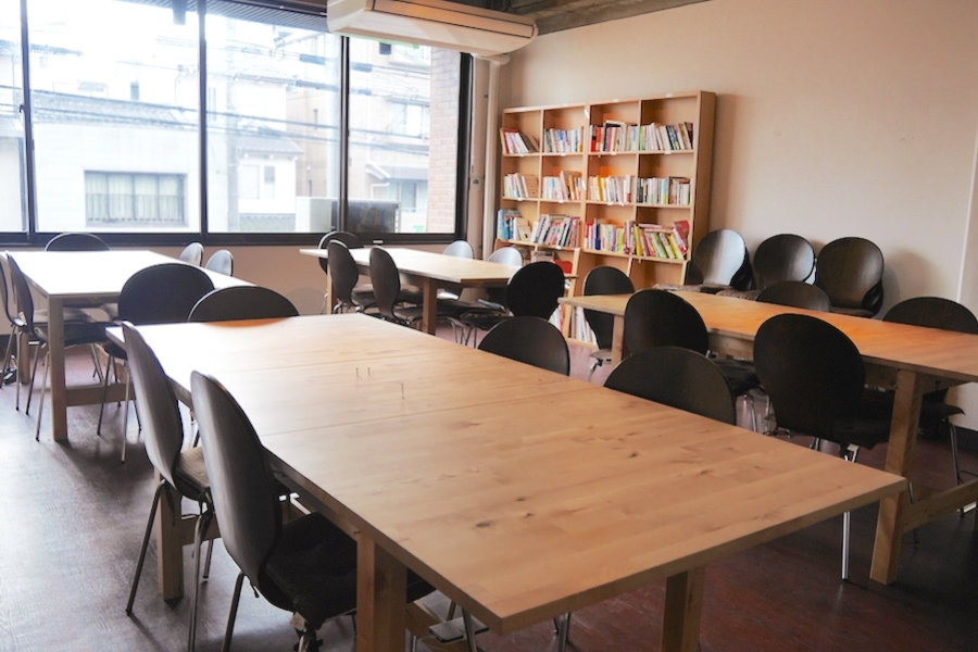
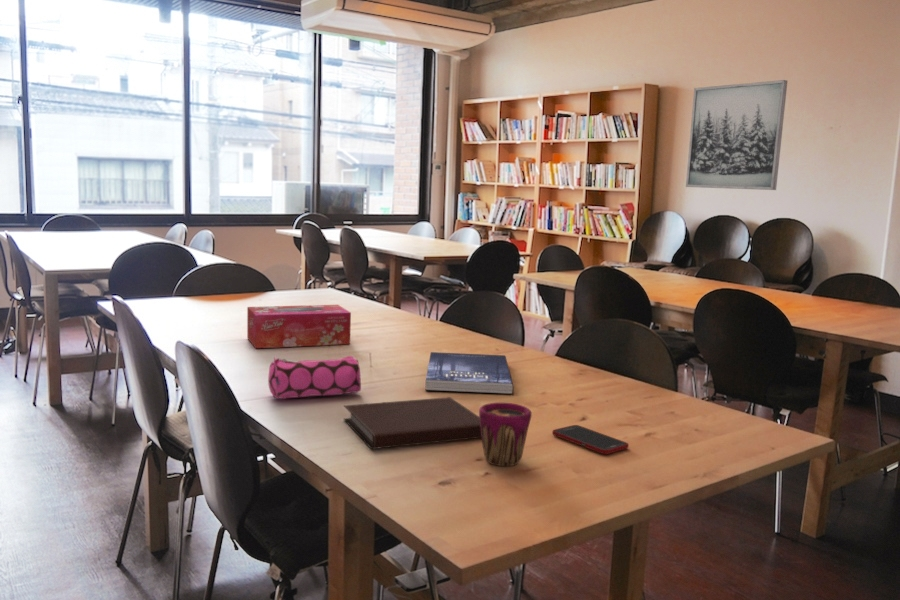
+ pencil case [267,355,362,400]
+ wall art [685,79,788,191]
+ notebook [343,396,482,450]
+ cup [478,402,533,467]
+ book [425,351,514,395]
+ cell phone [551,424,630,455]
+ tissue box [246,304,352,349]
